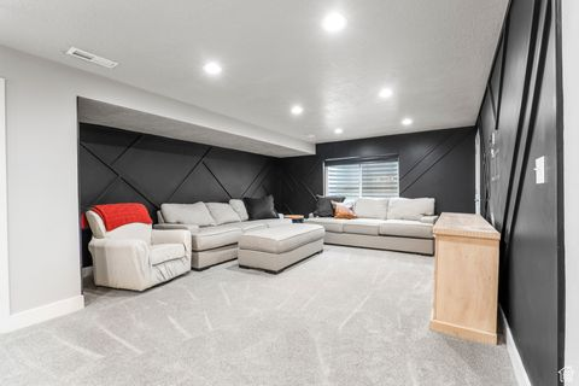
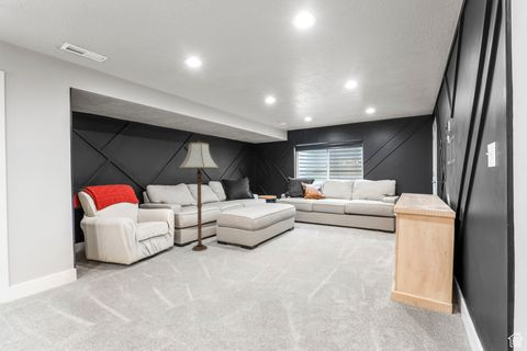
+ floor lamp [178,140,220,252]
